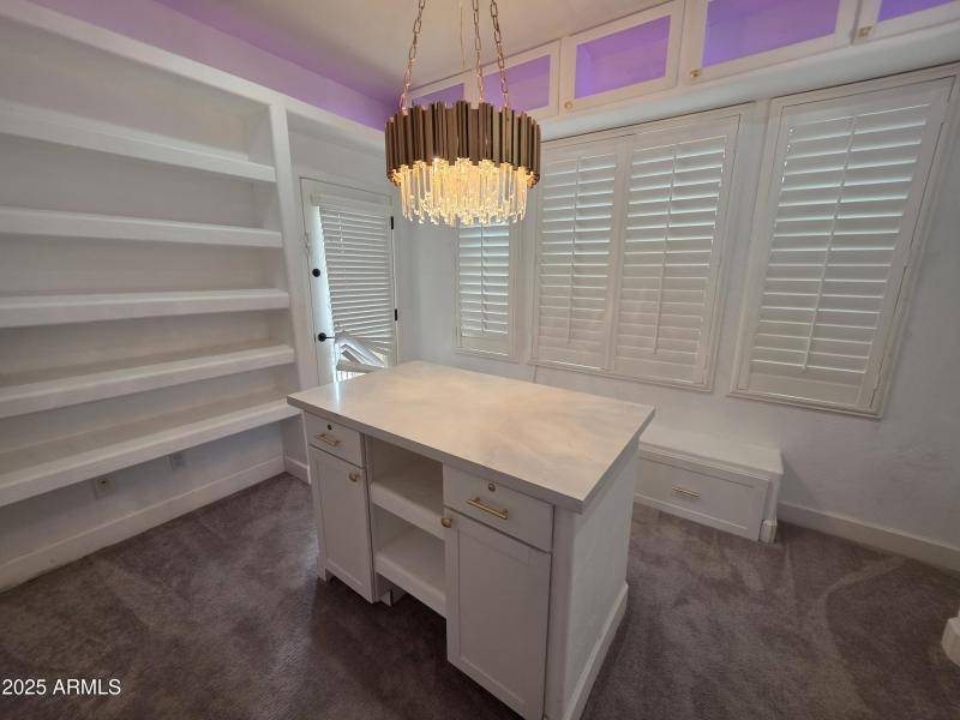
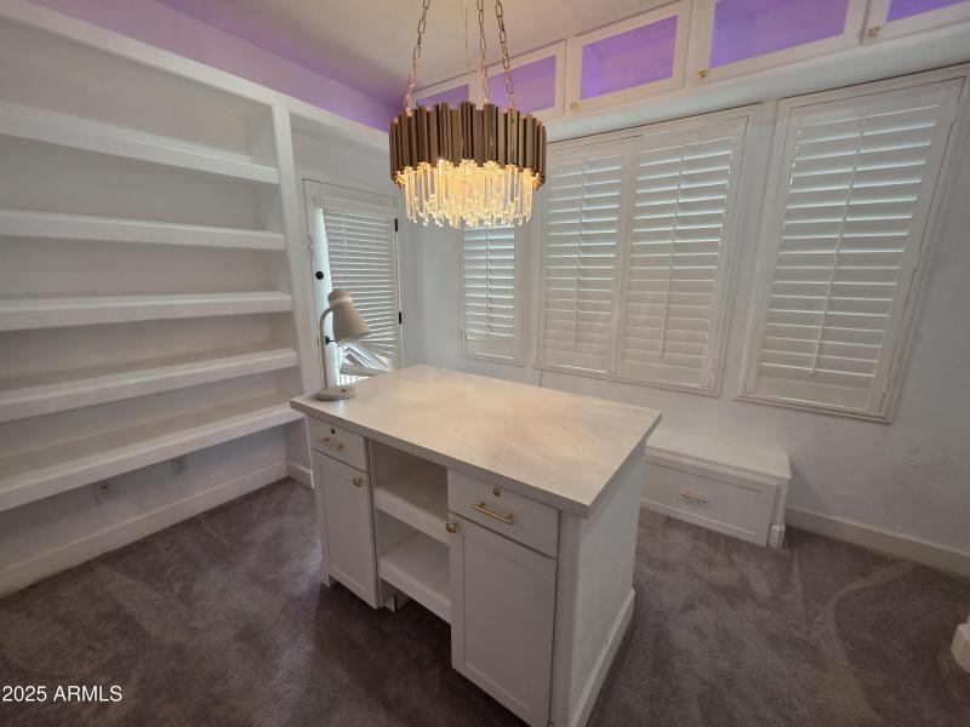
+ desk lamp [315,288,372,401]
